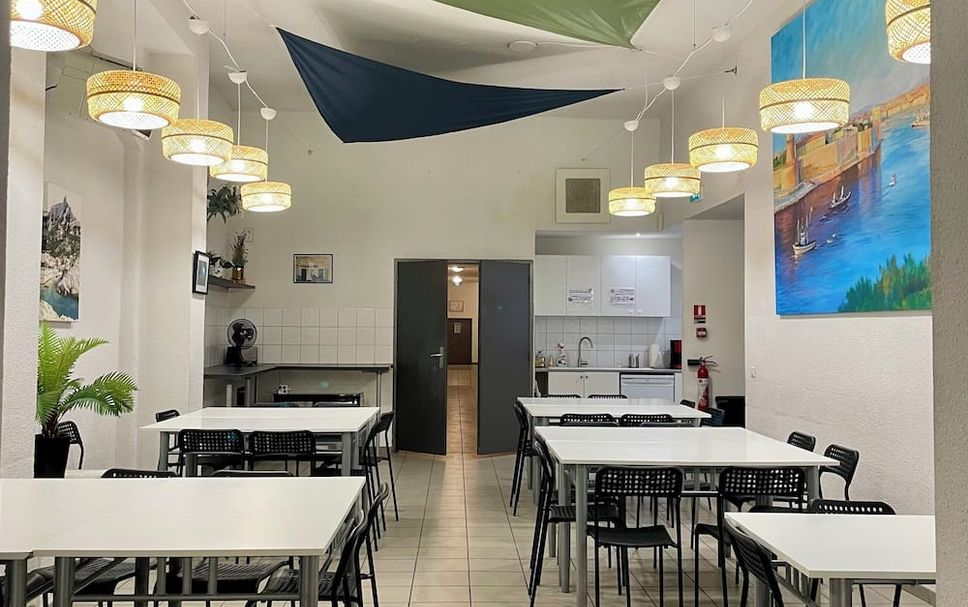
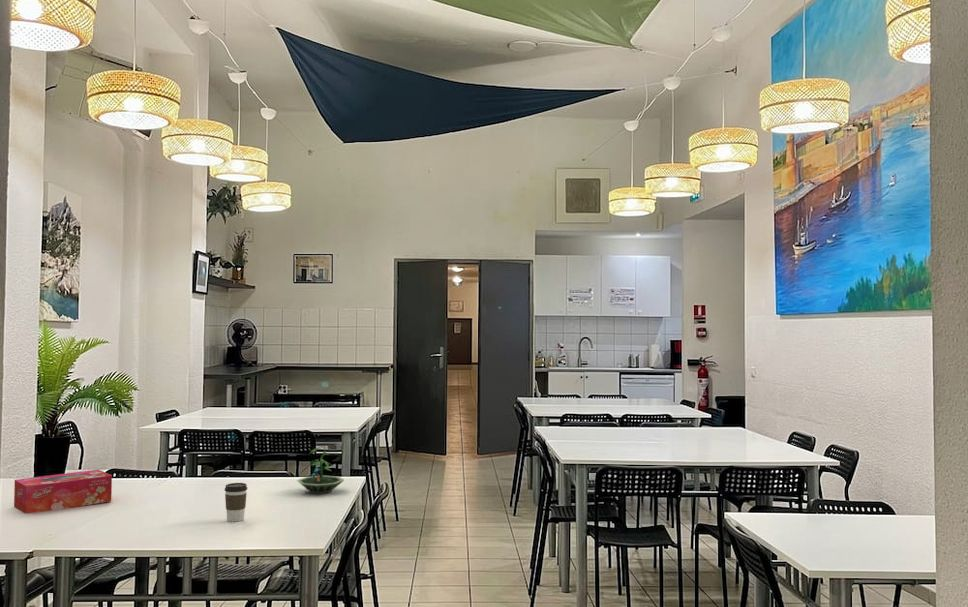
+ terrarium [296,445,345,495]
+ coffee cup [224,482,248,523]
+ tissue box [13,469,113,515]
